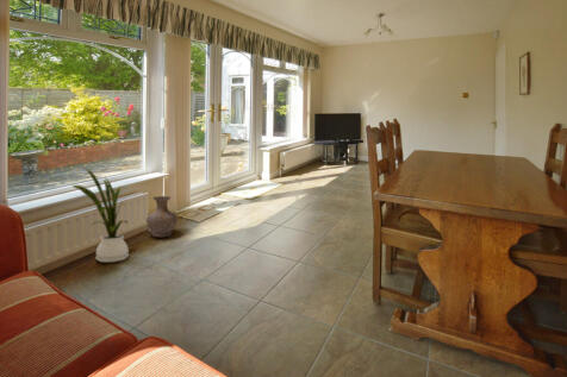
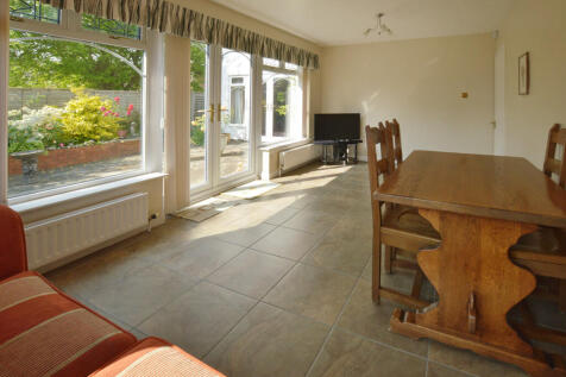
- vase [145,195,179,238]
- house plant [71,166,132,263]
